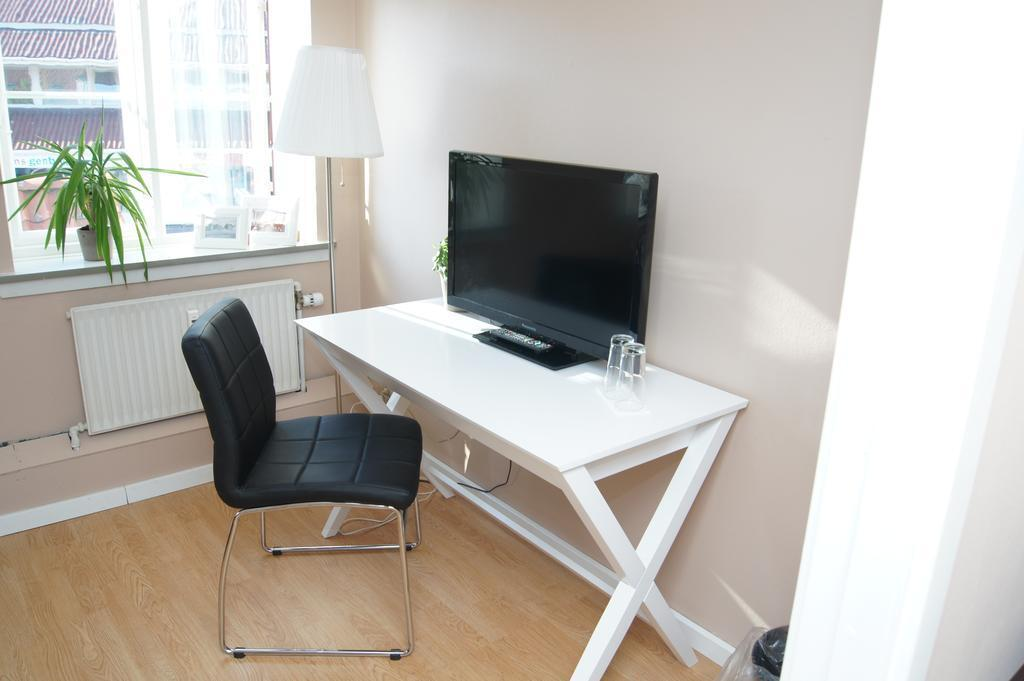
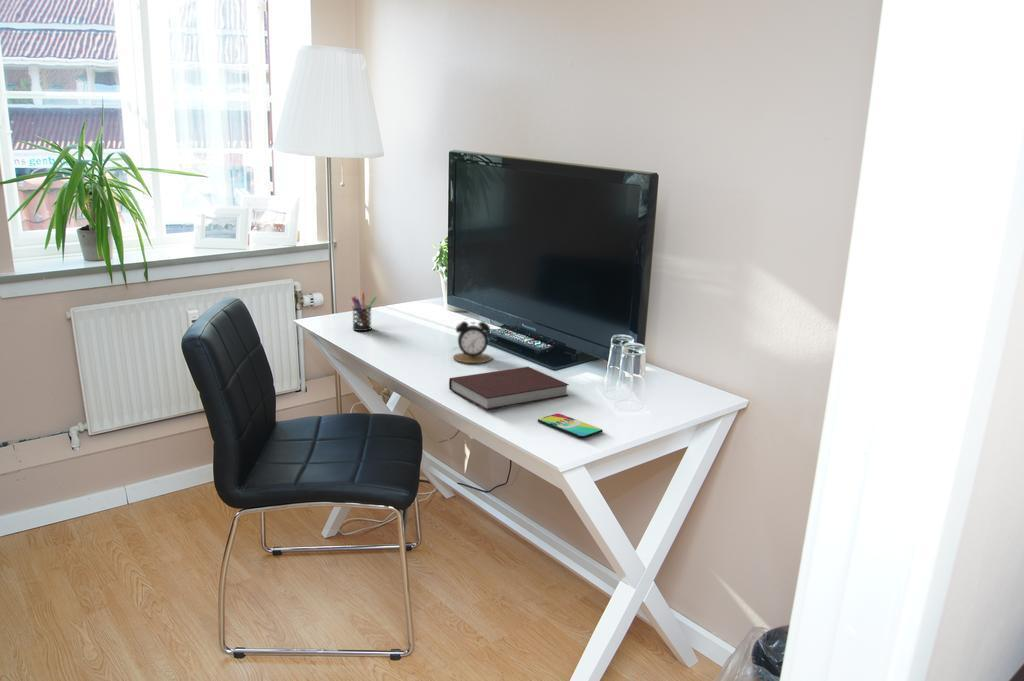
+ pen holder [350,291,377,332]
+ notebook [448,366,570,411]
+ alarm clock [452,317,493,364]
+ smartphone [537,413,604,439]
